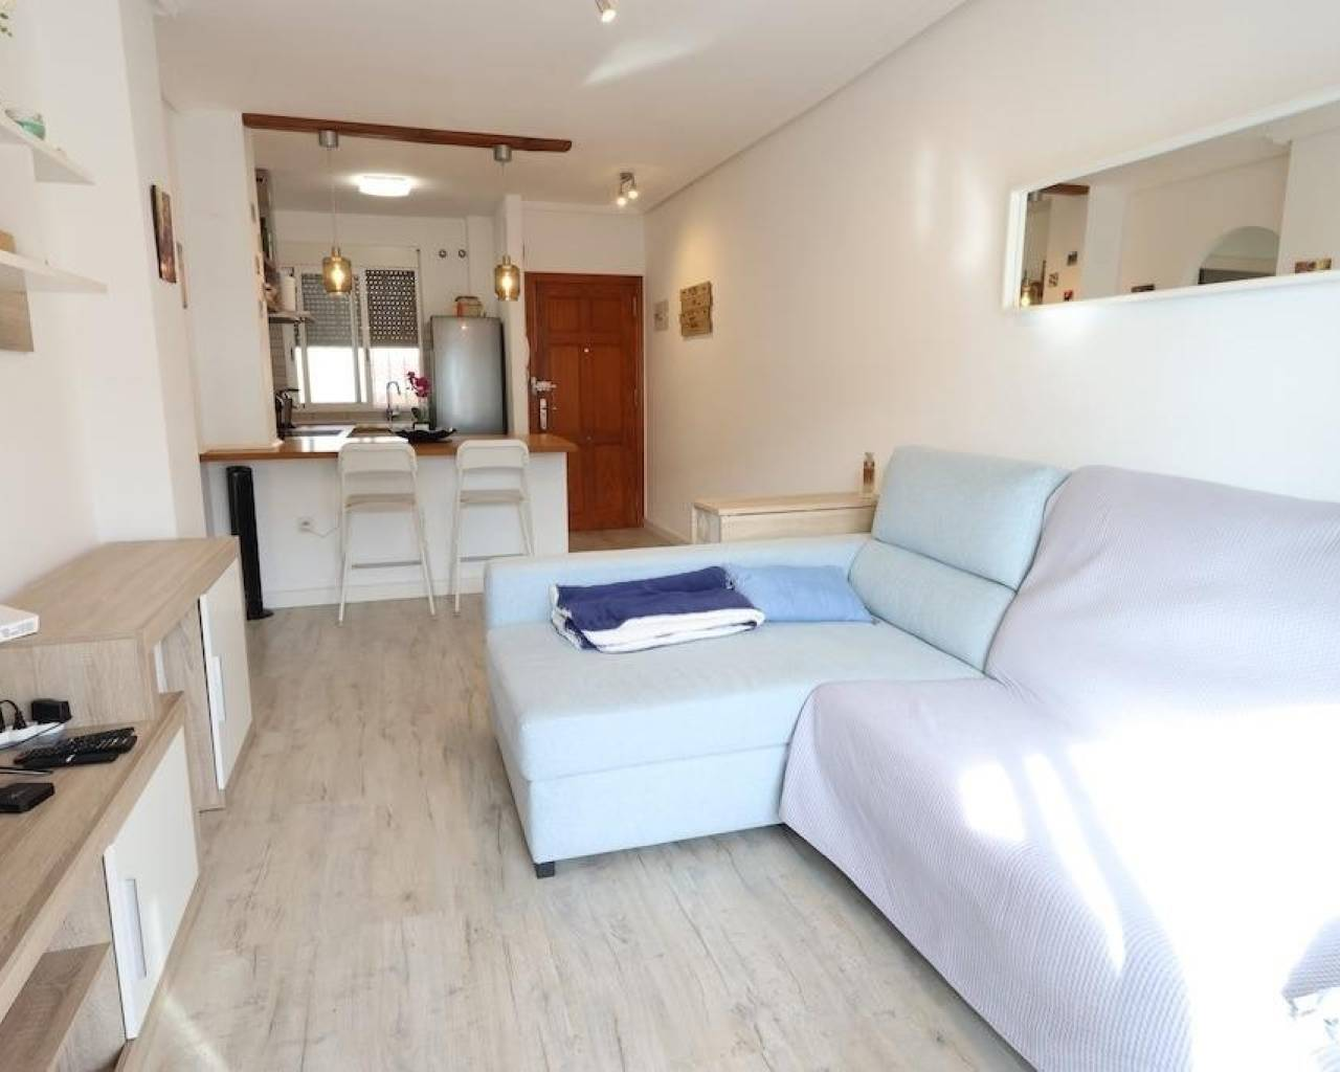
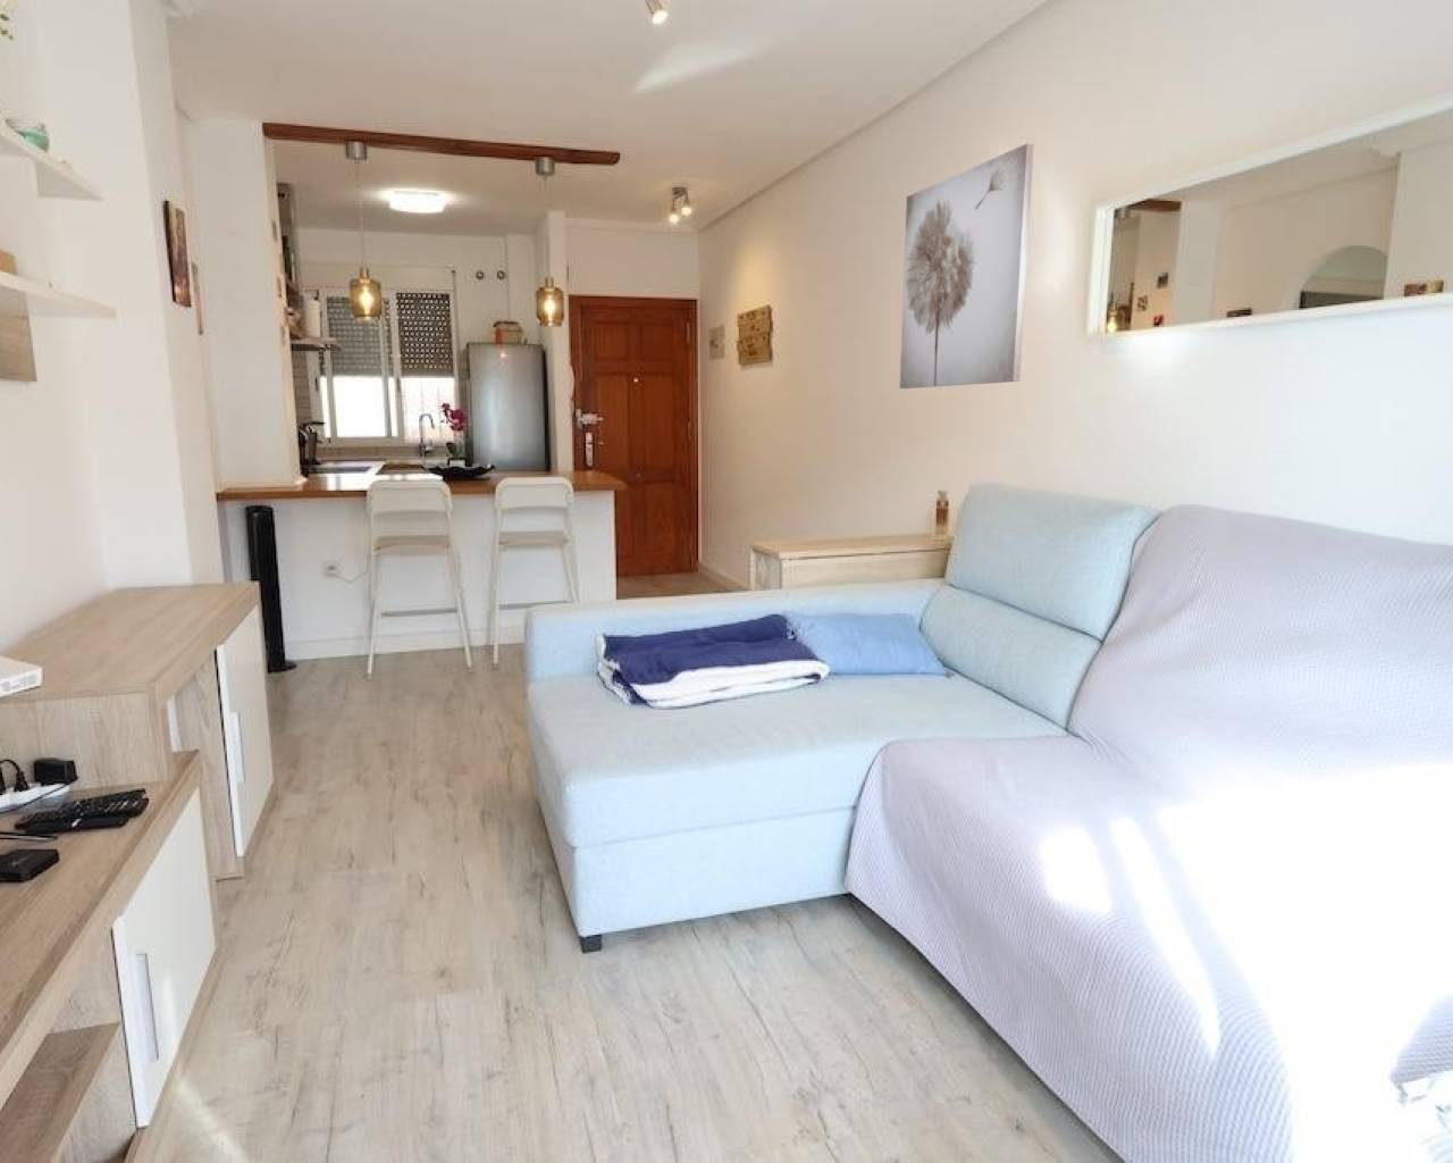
+ wall art [899,142,1035,389]
